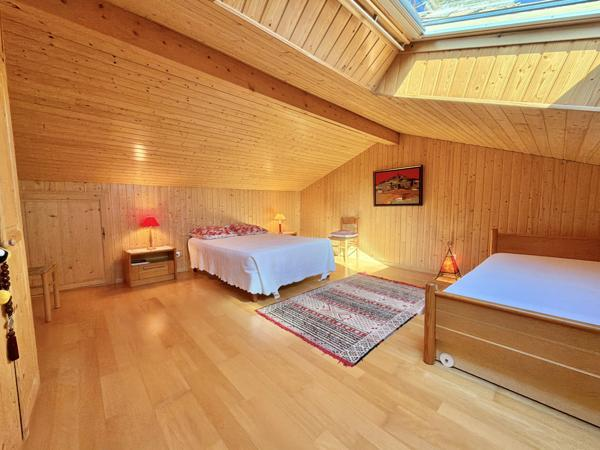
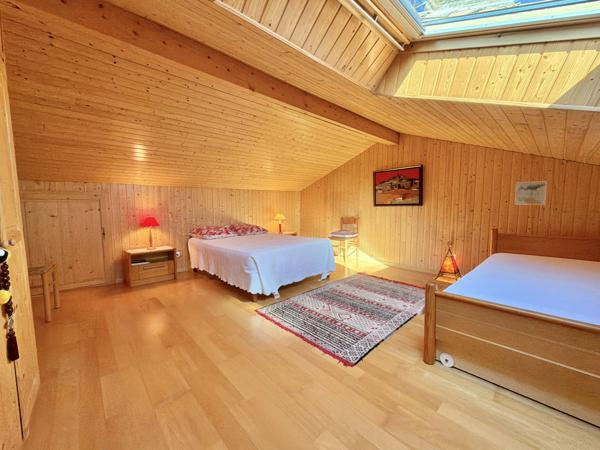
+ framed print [514,180,548,206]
